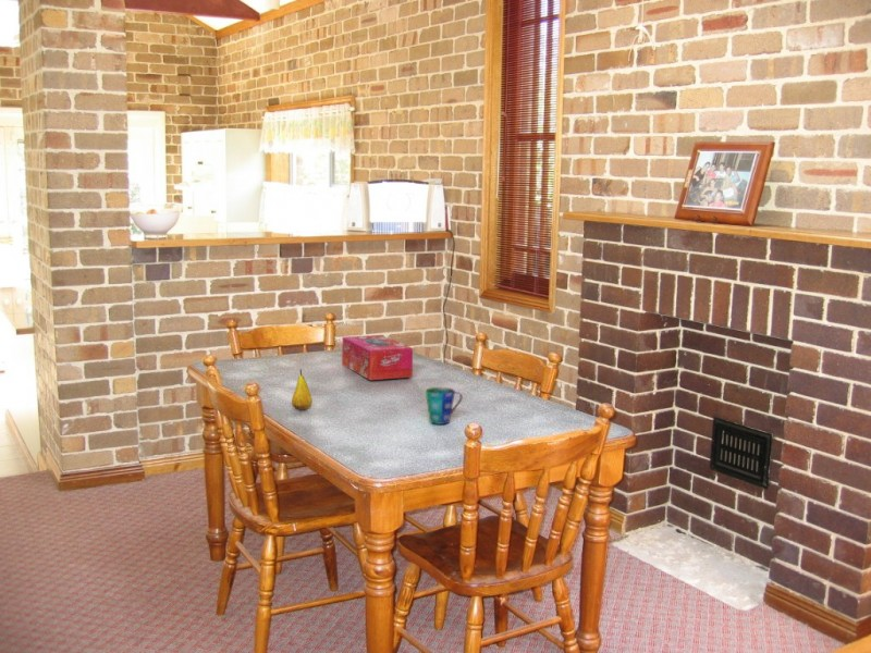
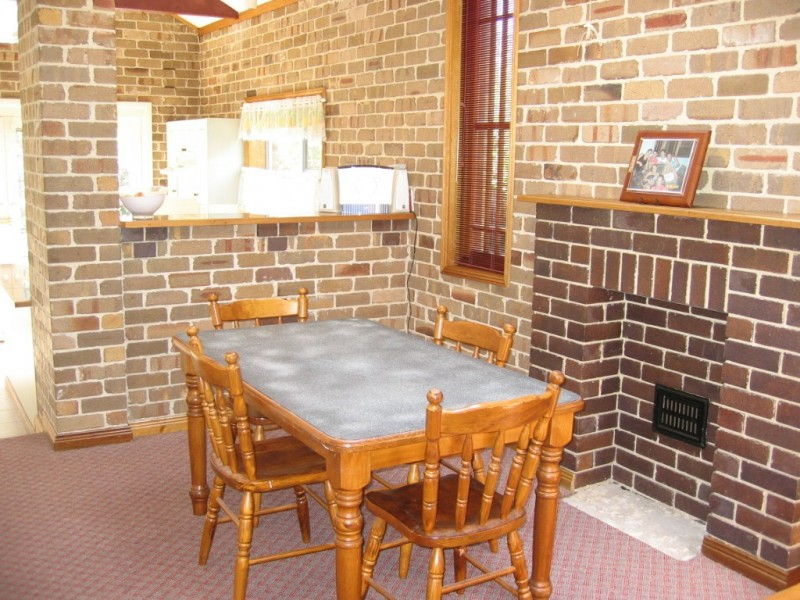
- fruit [291,368,314,410]
- tissue box [341,334,414,381]
- cup [425,386,464,426]
